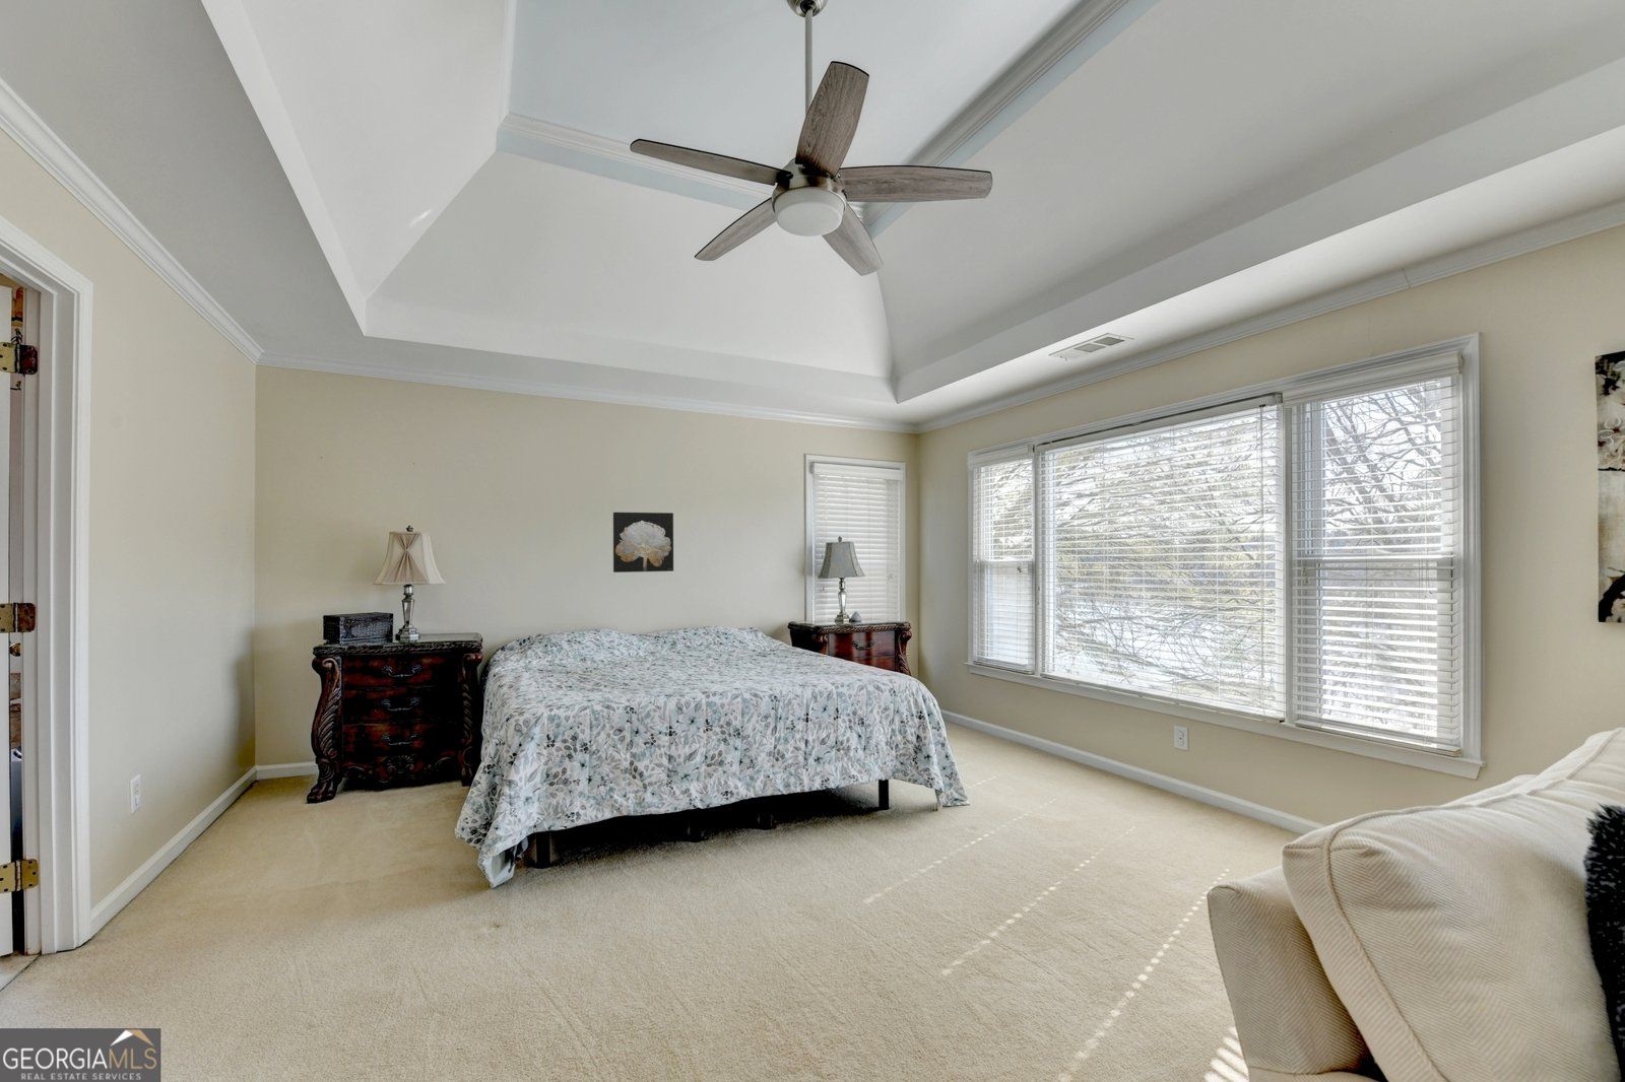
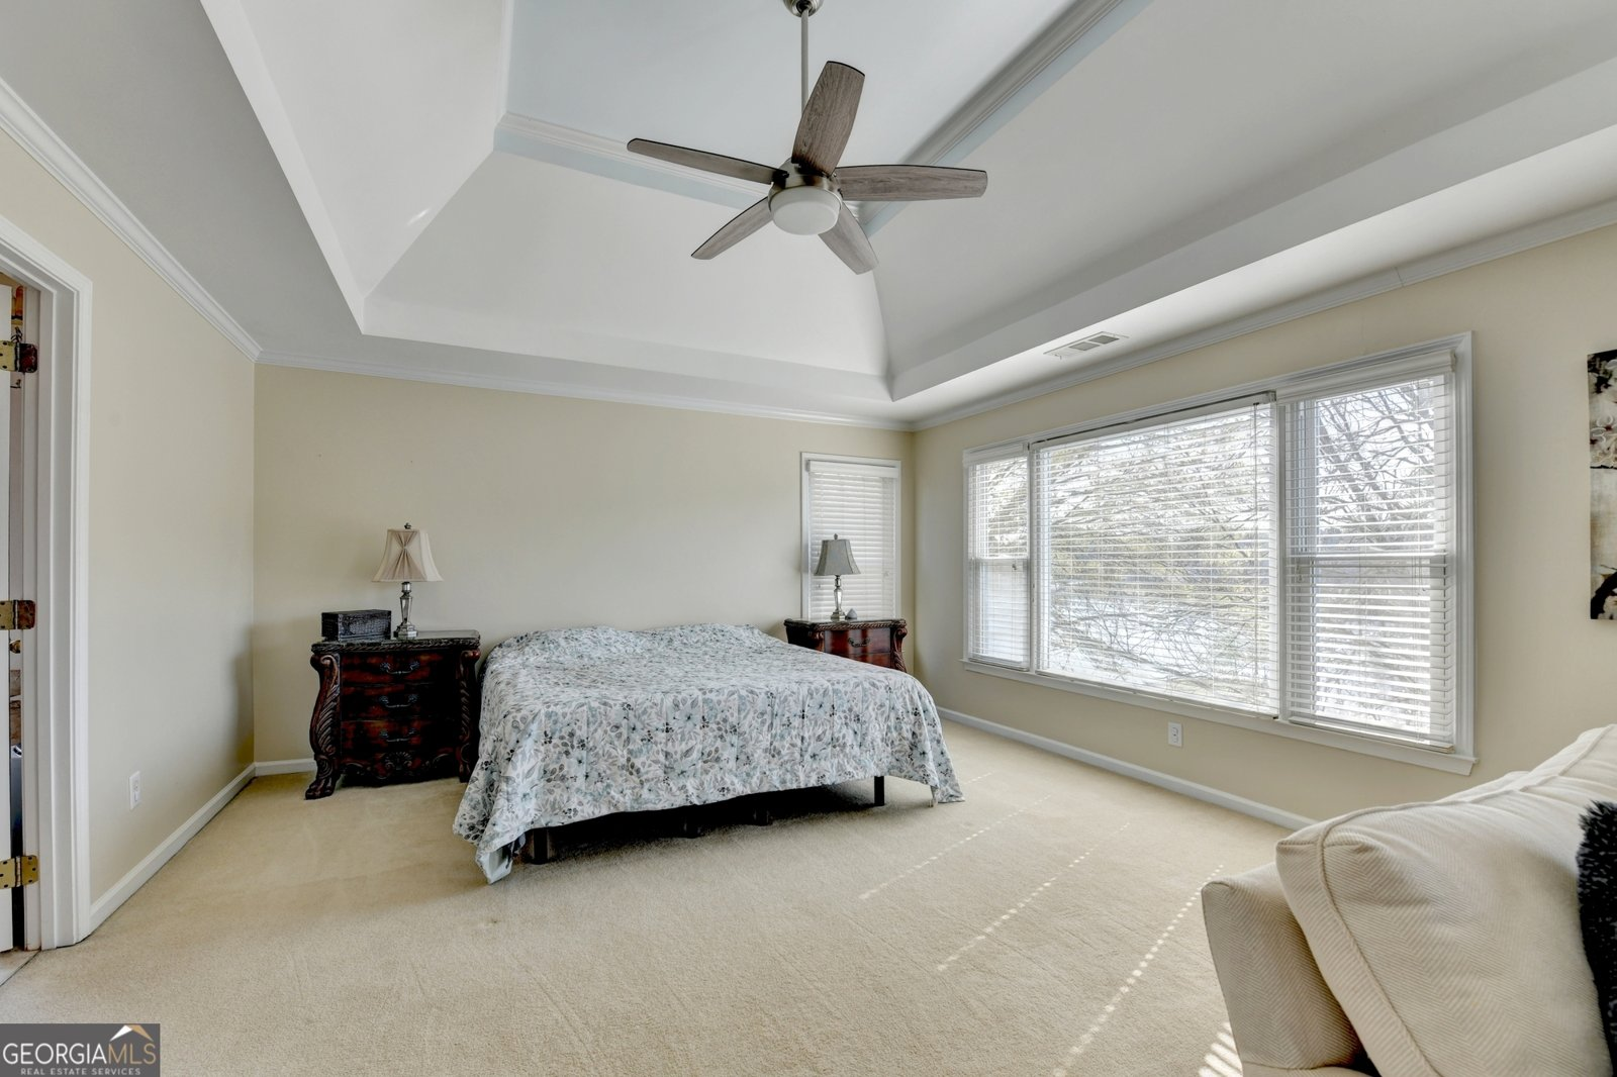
- wall art [613,512,674,574]
